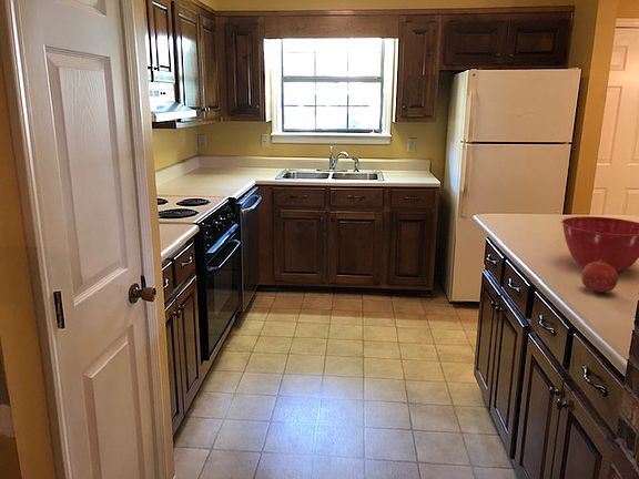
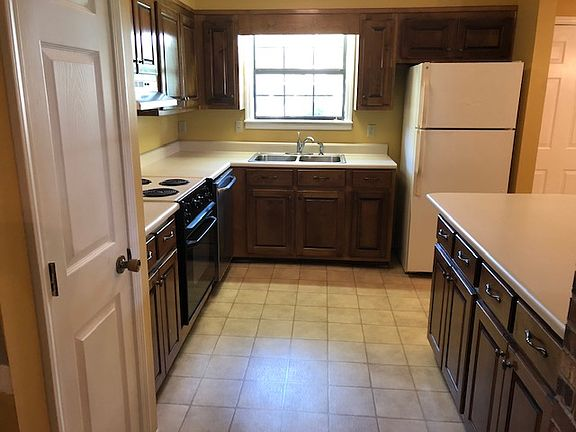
- mixing bowl [560,215,639,273]
- fruit [580,261,619,293]
